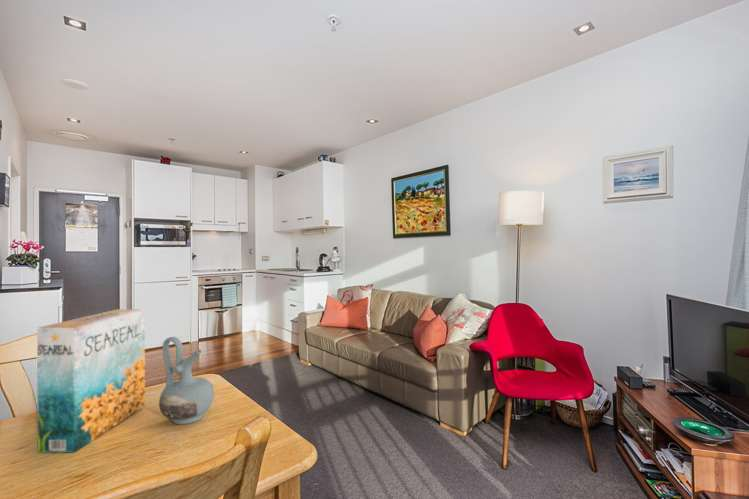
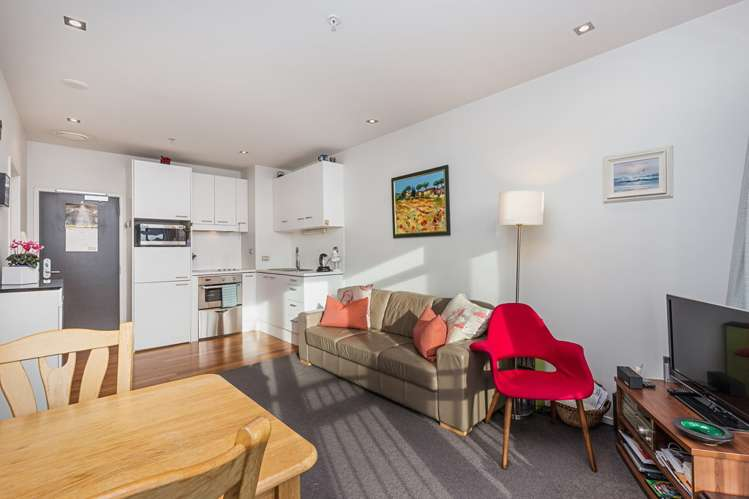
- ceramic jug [158,336,215,425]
- cereal box [36,308,146,454]
